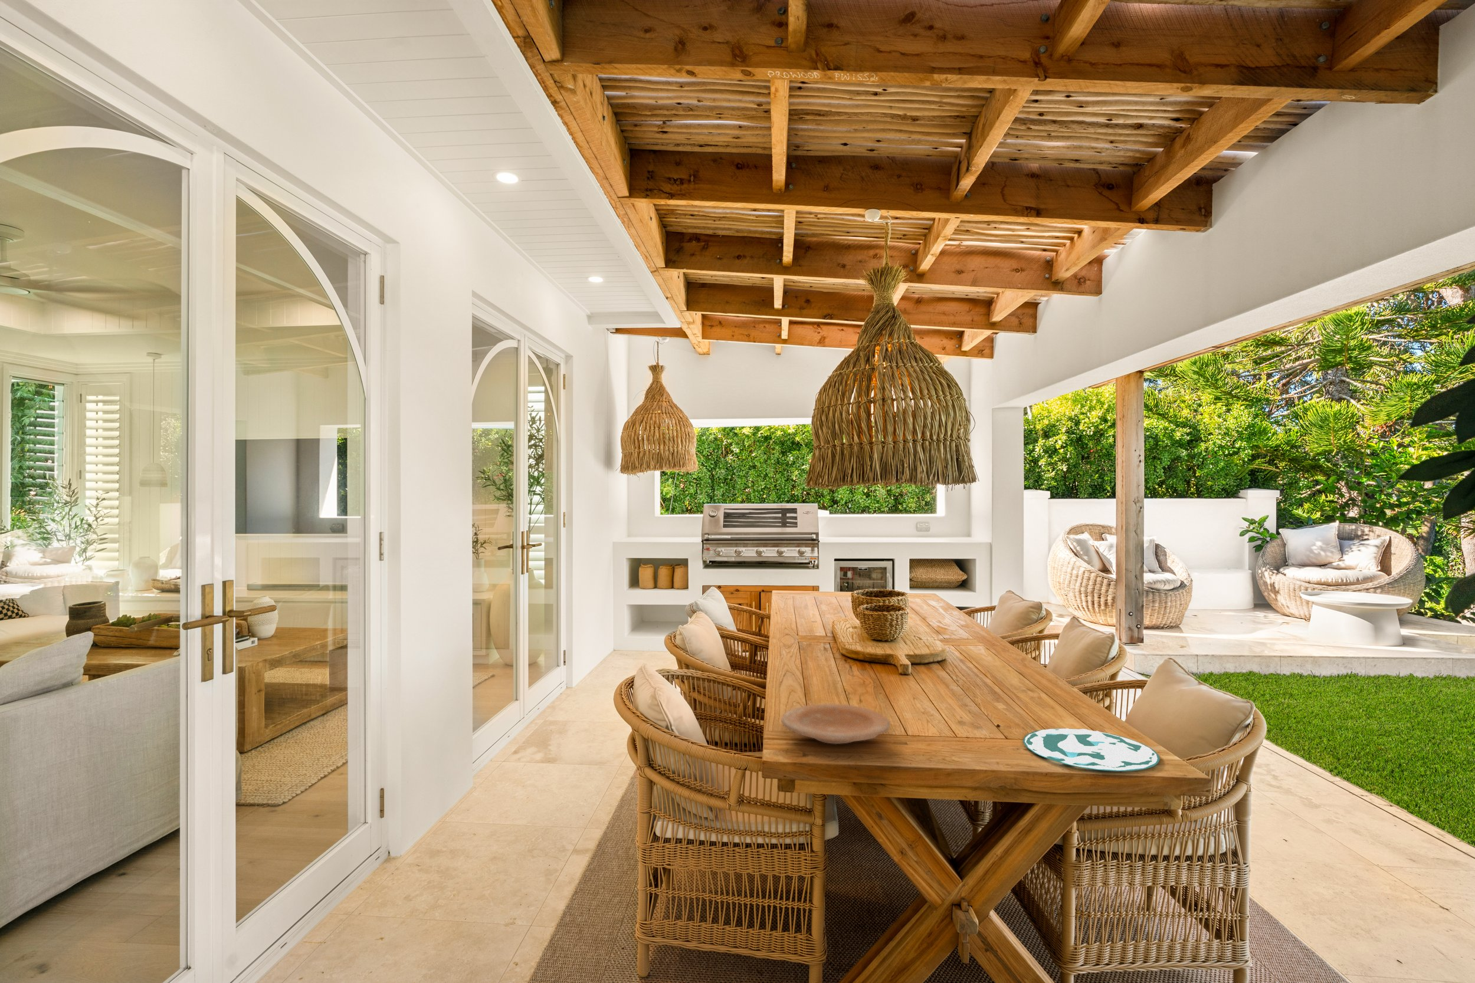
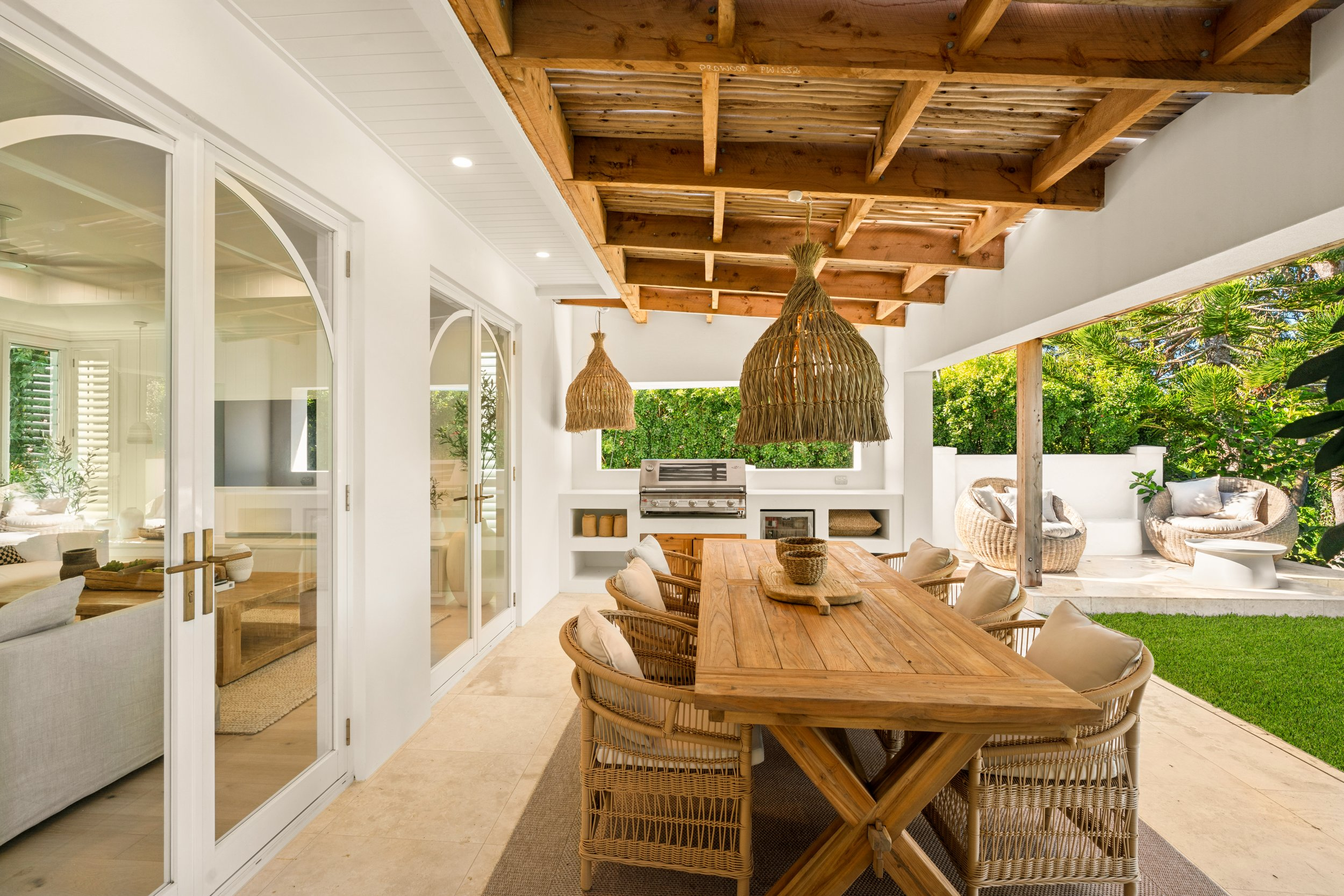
- plate [781,703,890,745]
- plate [1023,727,1160,772]
